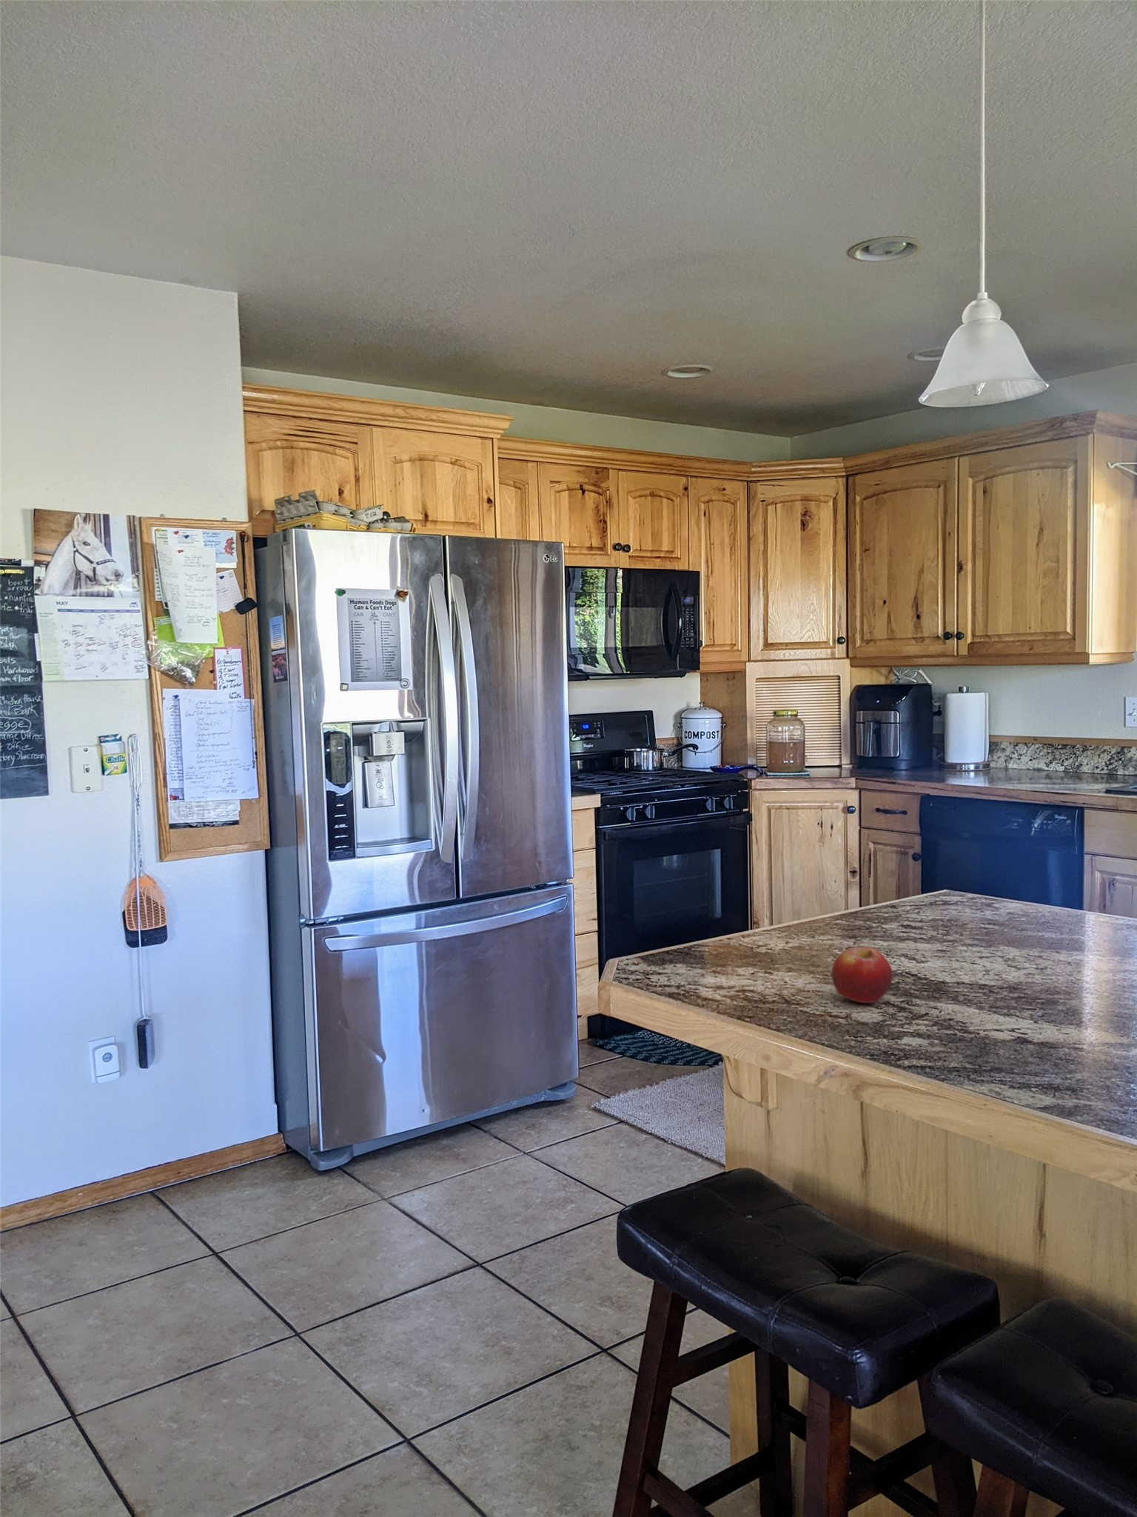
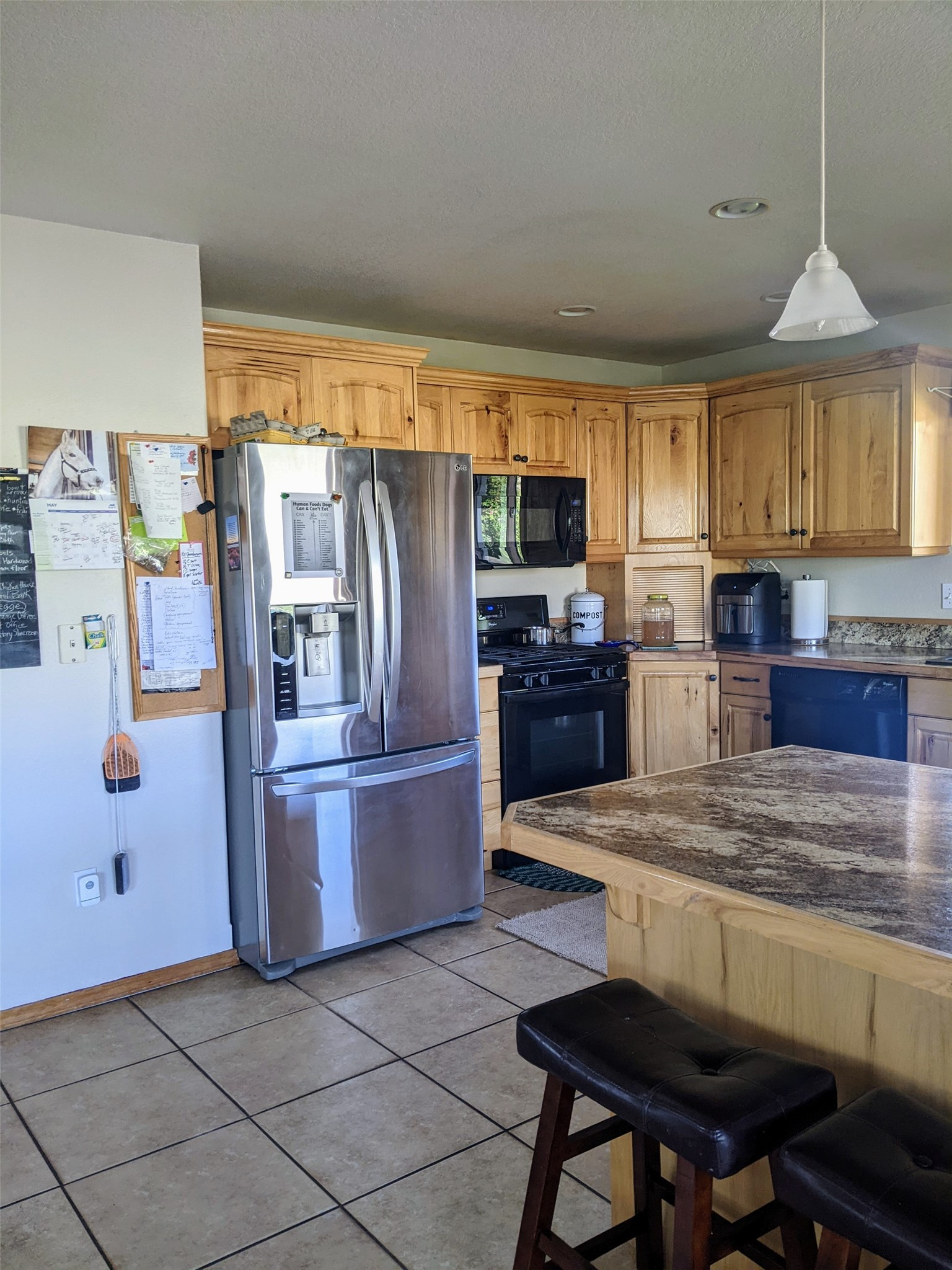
- fruit [831,947,893,1005]
